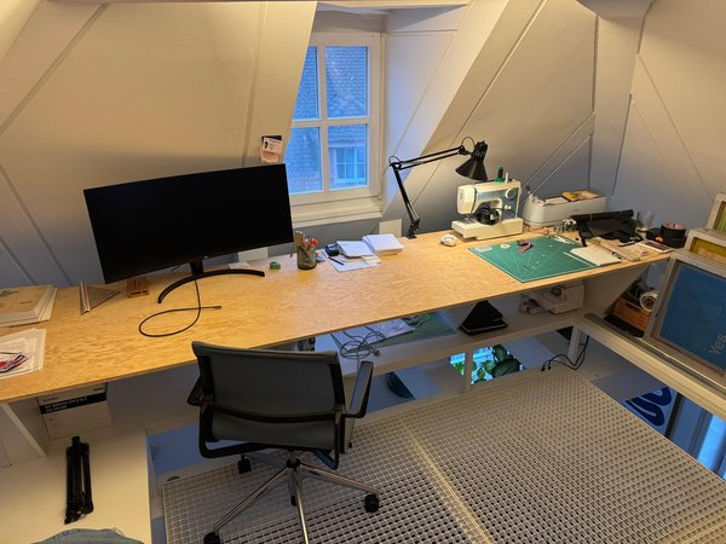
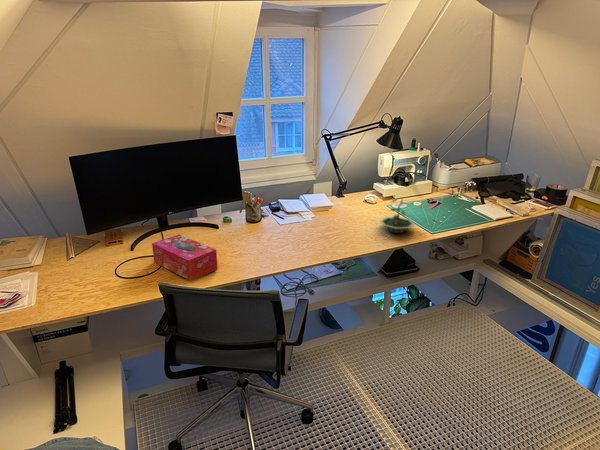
+ terrarium [379,196,416,234]
+ tissue box [151,234,219,282]
